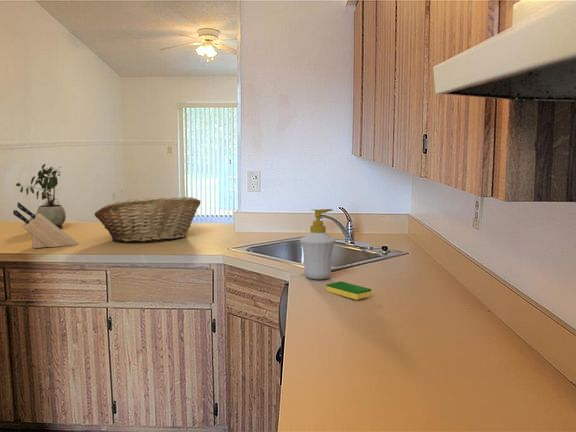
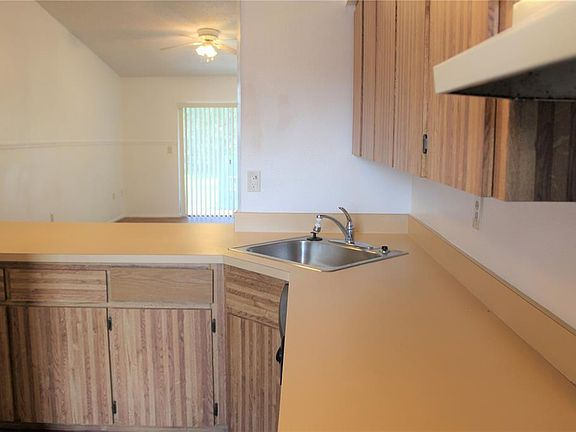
- dish sponge [326,280,373,301]
- potted plant [15,163,67,229]
- soap bottle [299,208,337,280]
- knife block [12,201,79,249]
- fruit basket [94,196,202,243]
